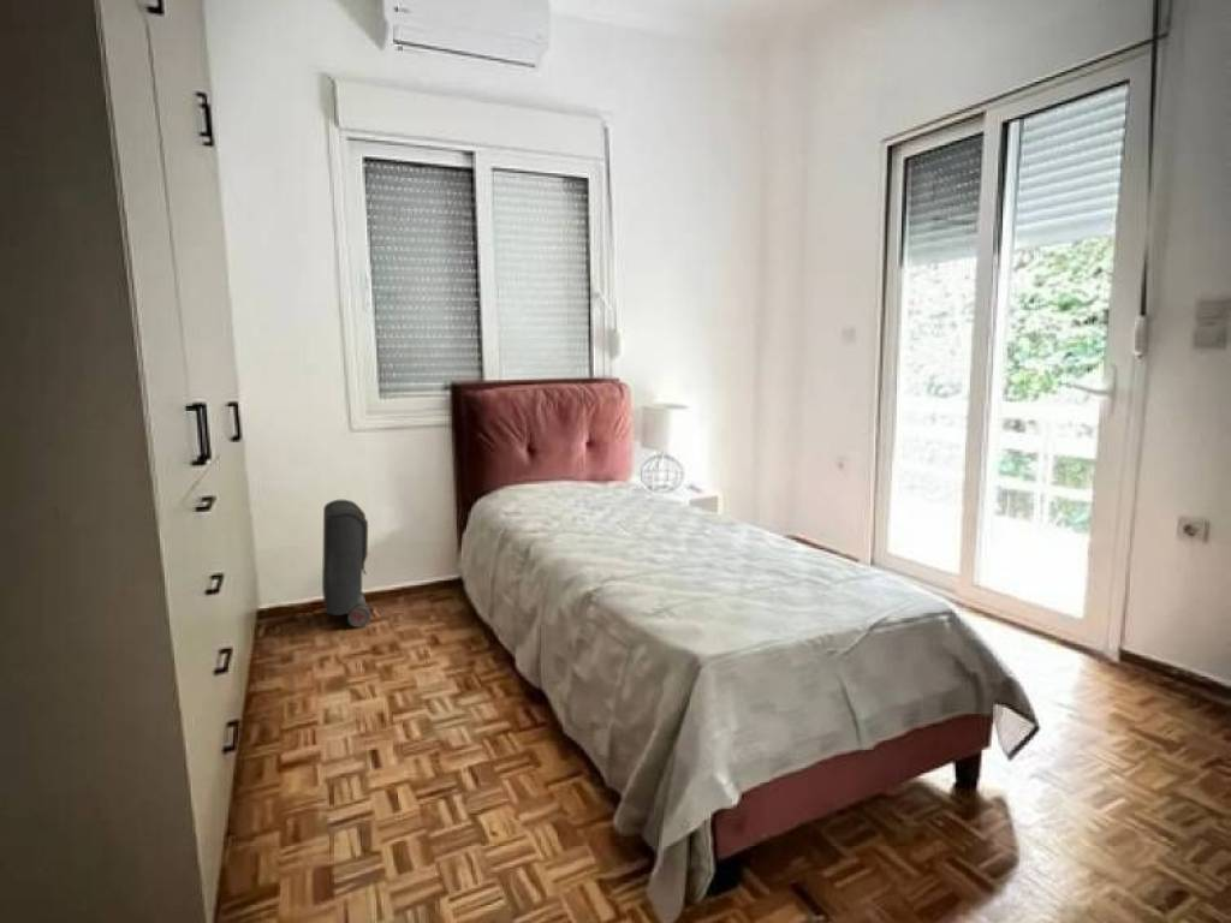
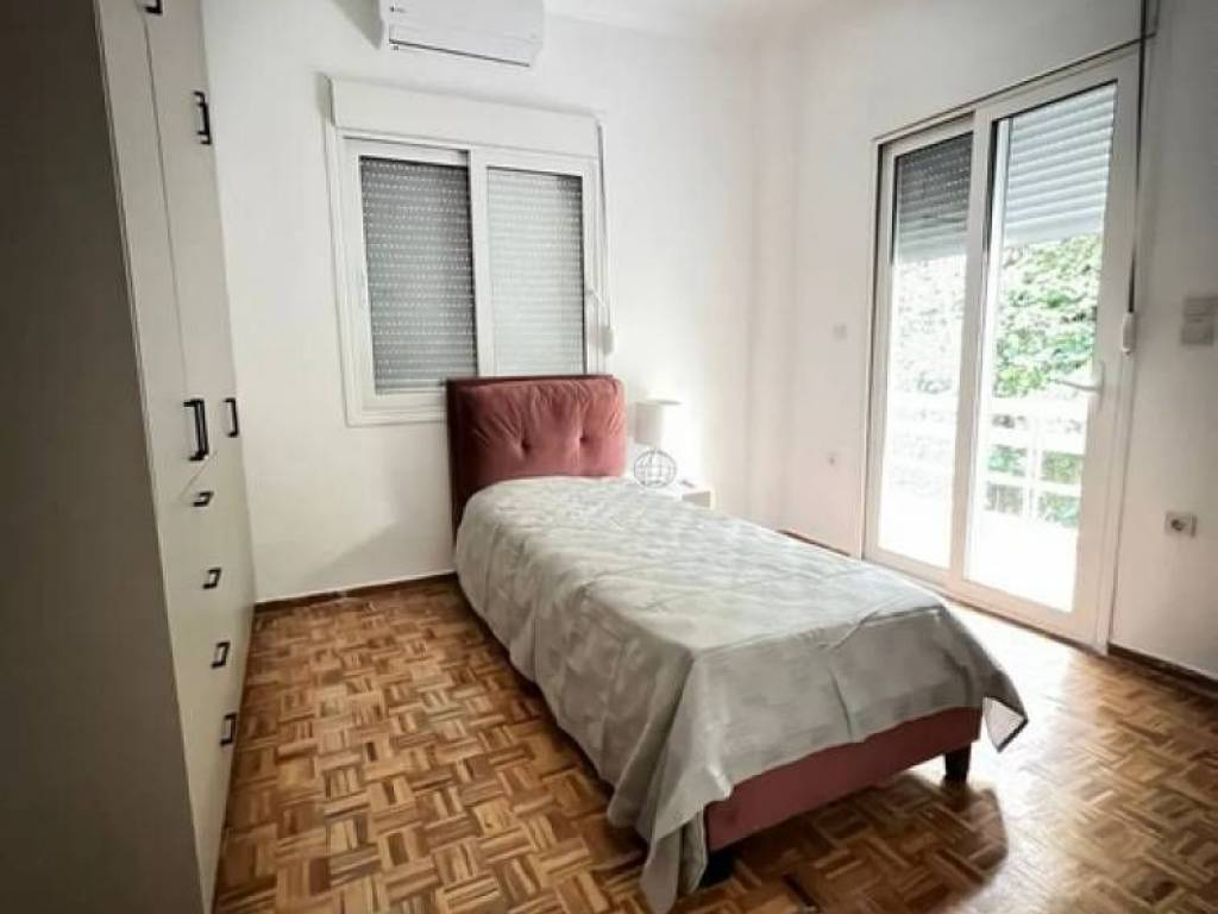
- shoulder bag [321,499,371,629]
